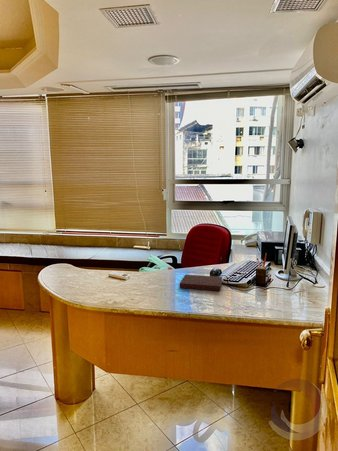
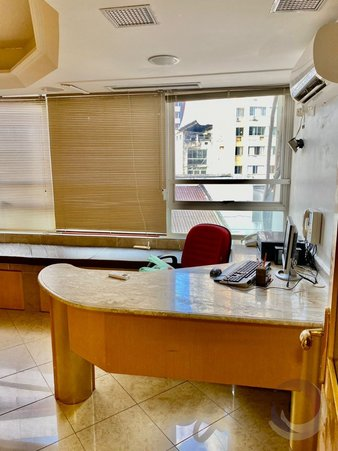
- notebook [178,274,223,292]
